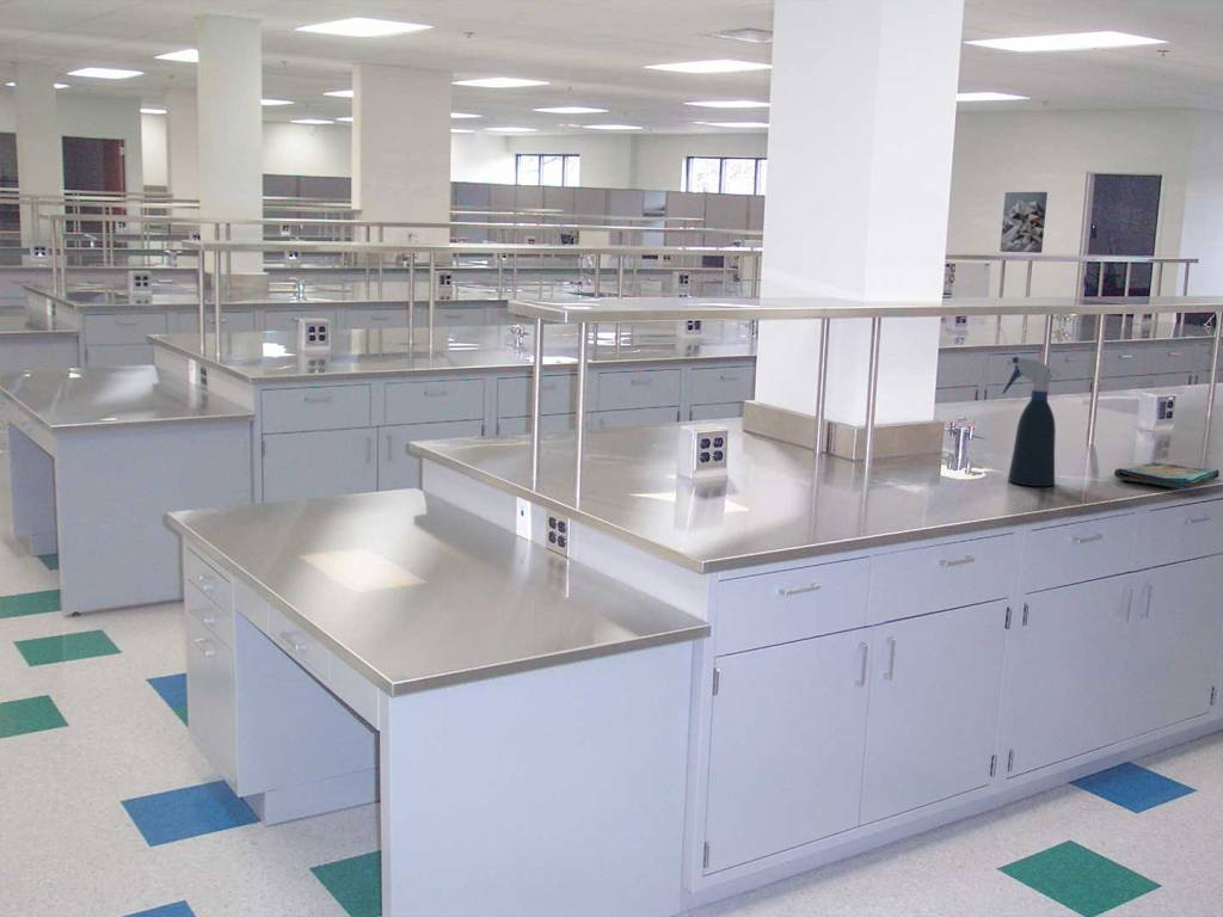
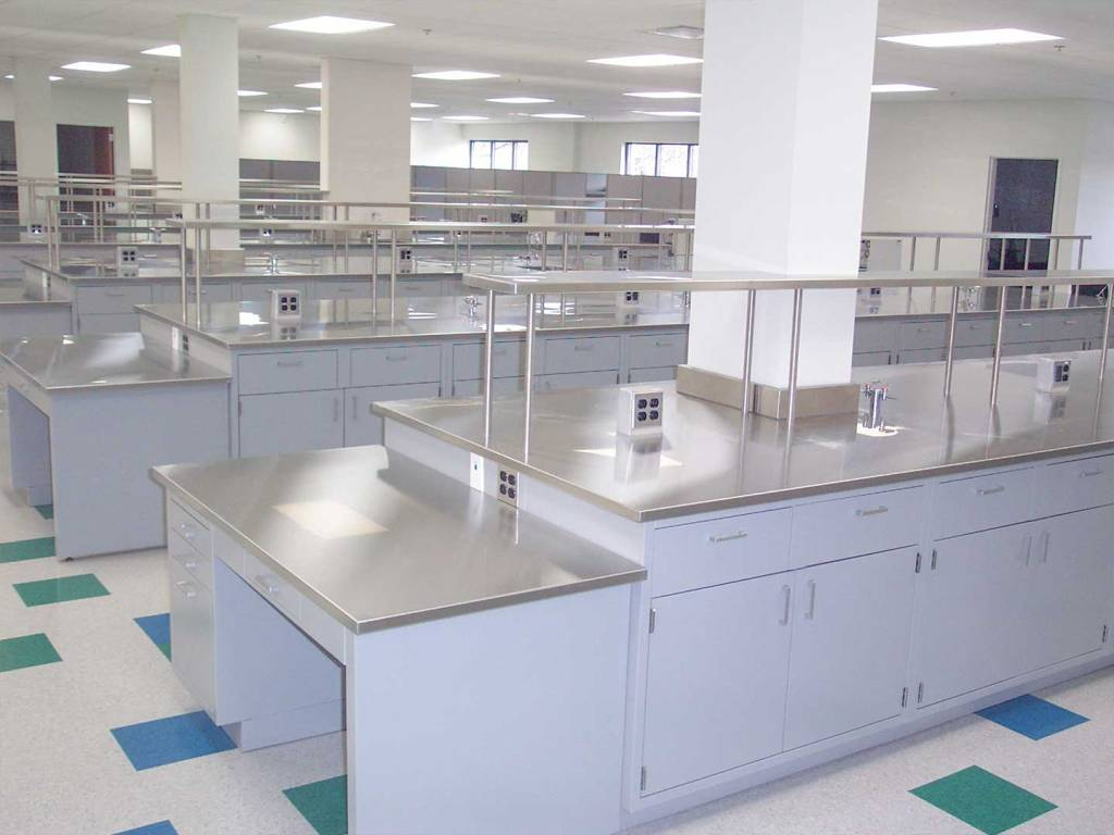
- spray bottle [1001,356,1065,487]
- dish towel [1113,461,1221,490]
- wall art [998,191,1049,254]
